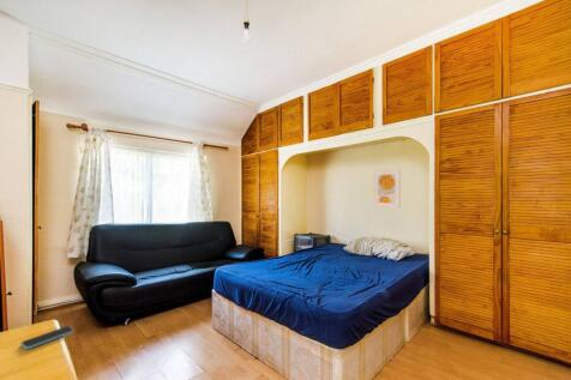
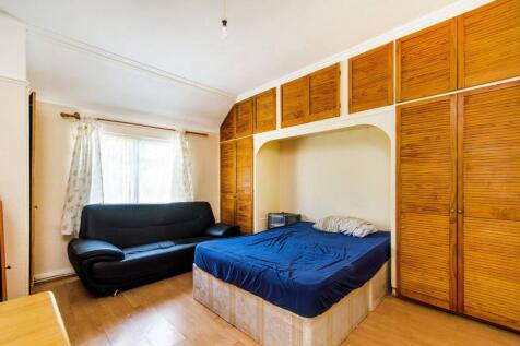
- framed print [372,168,402,210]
- smartphone [19,325,74,350]
